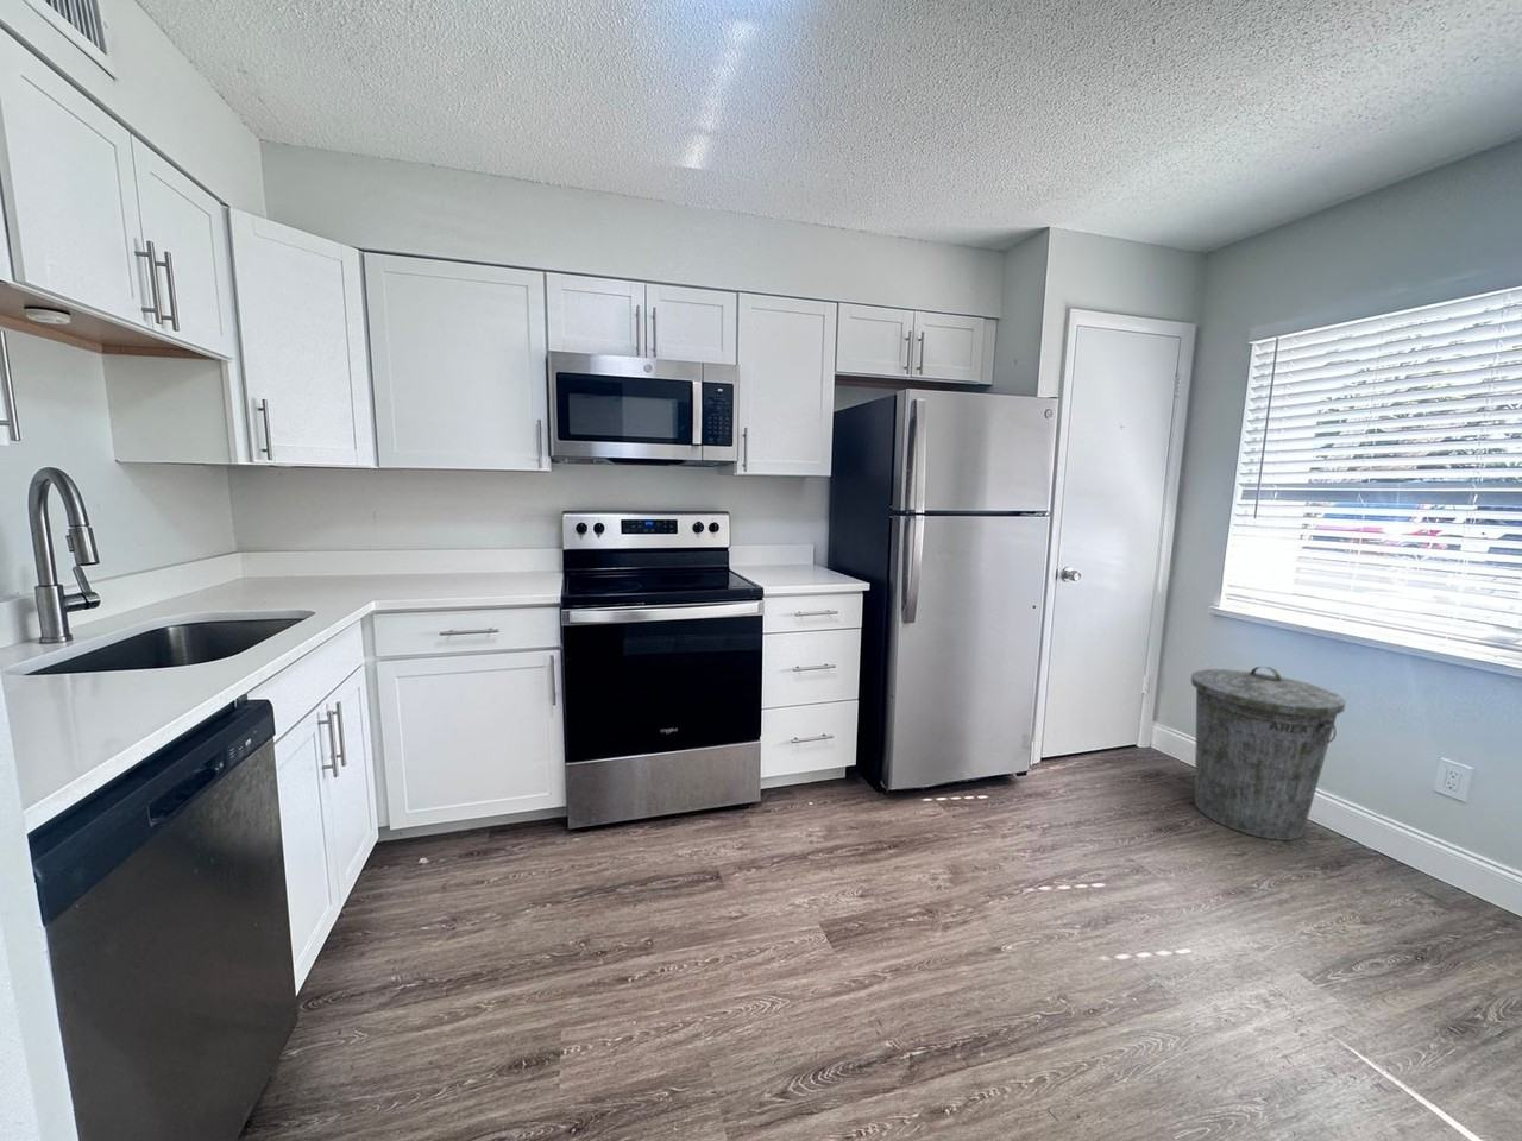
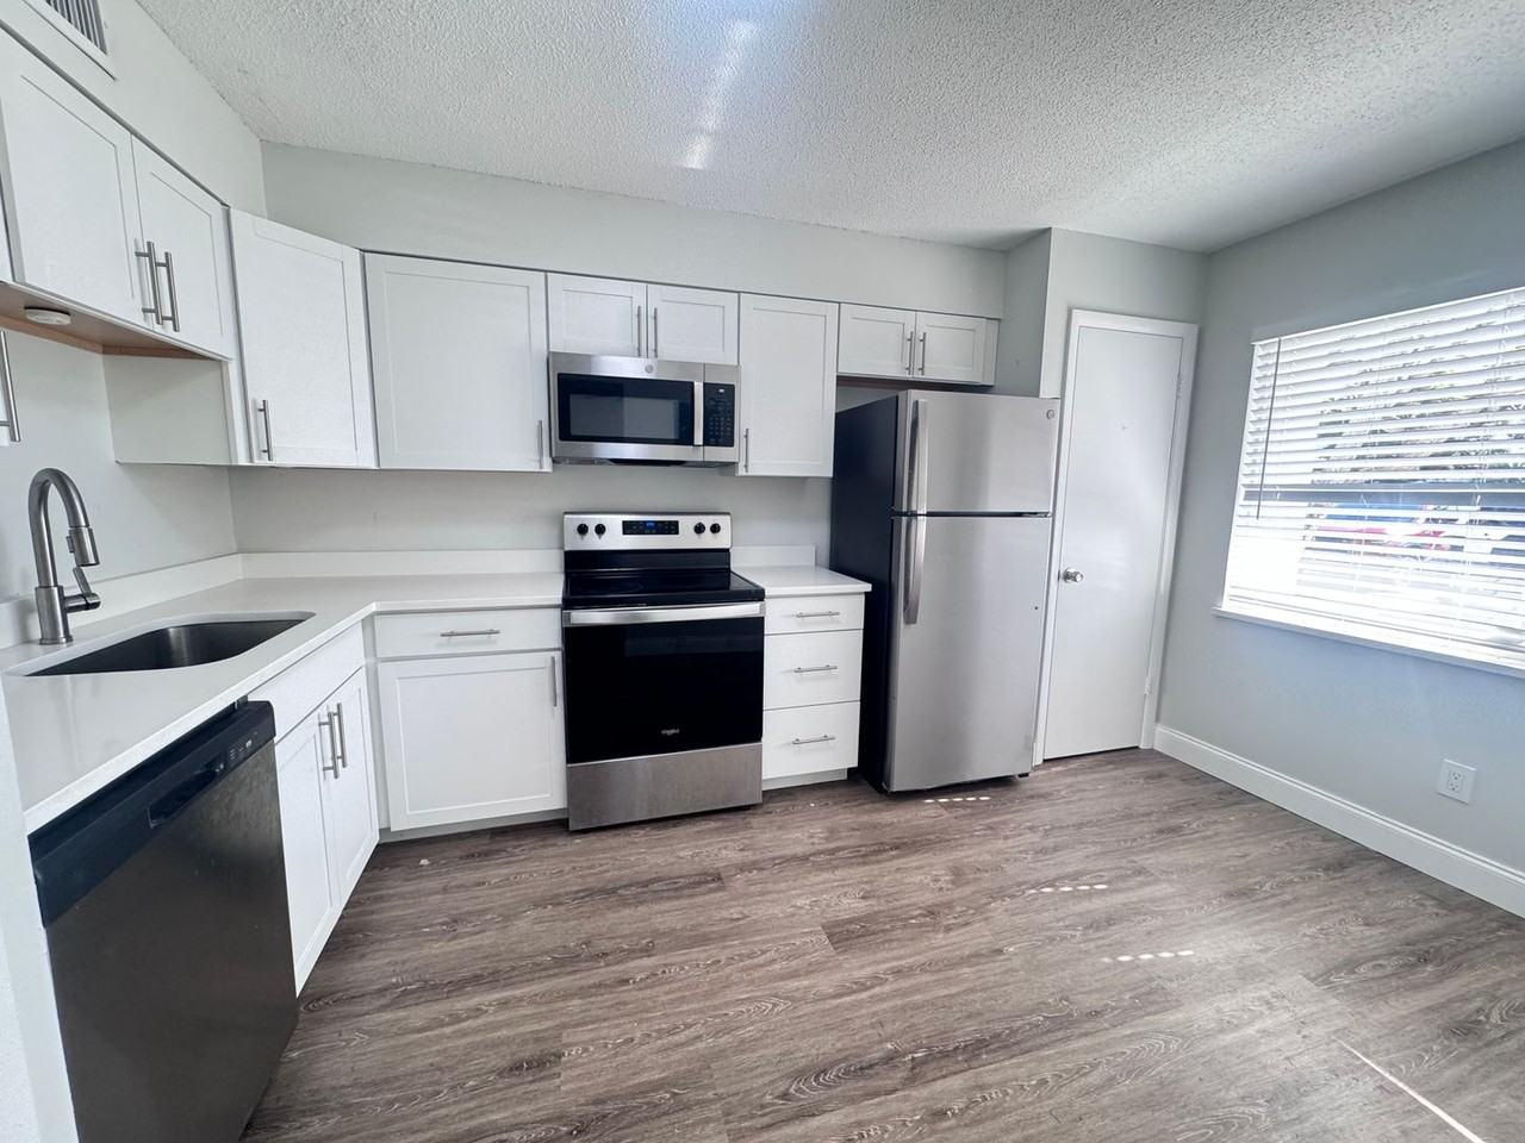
- trash can [1190,665,1347,841]
